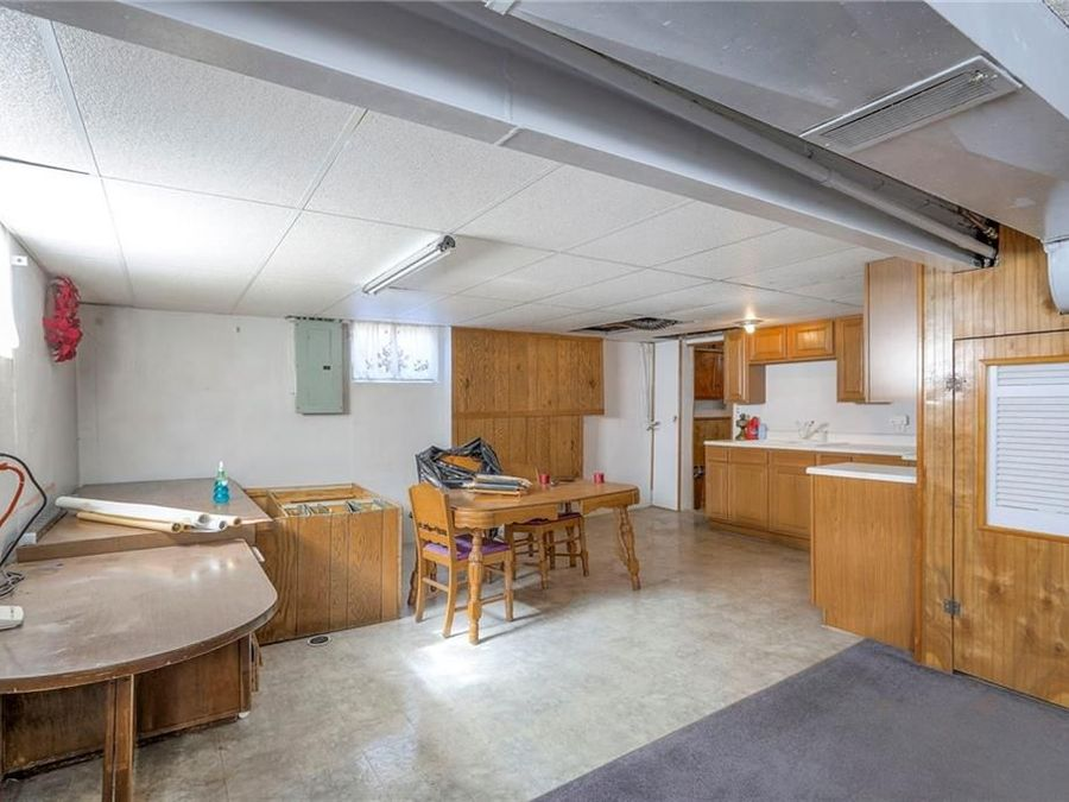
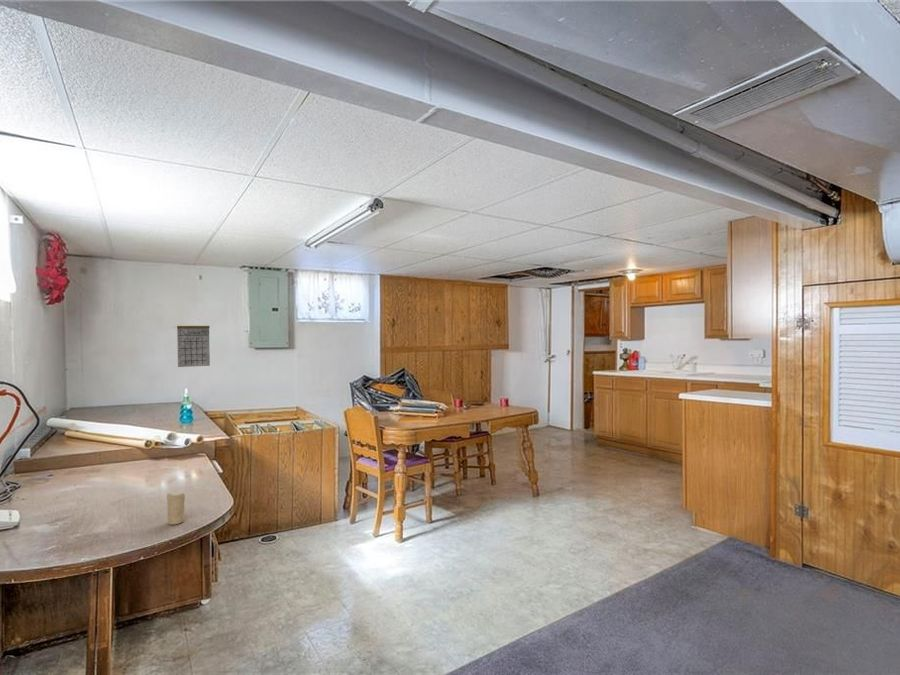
+ calendar [176,315,211,368]
+ candle [166,492,186,526]
